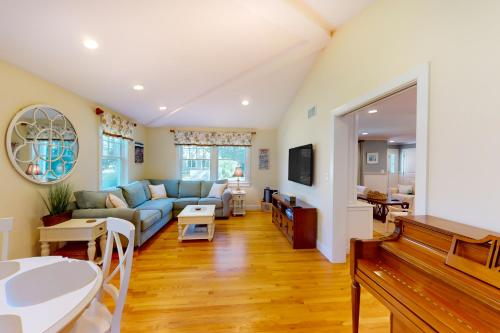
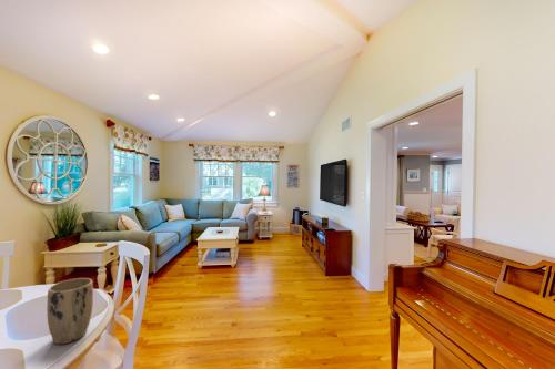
+ plant pot [46,277,94,345]
